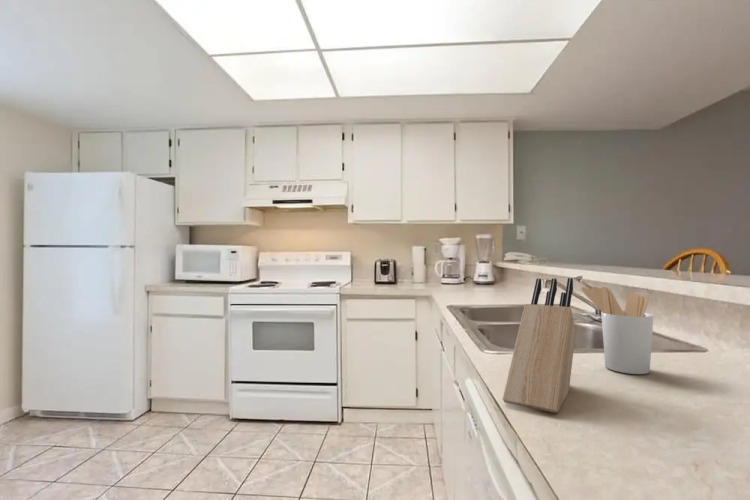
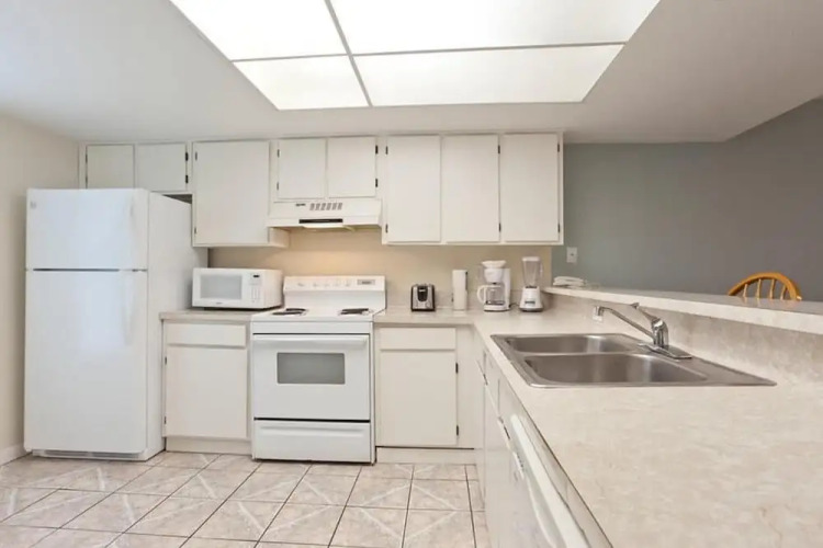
- knife block [502,277,577,414]
- utensil holder [580,286,655,375]
